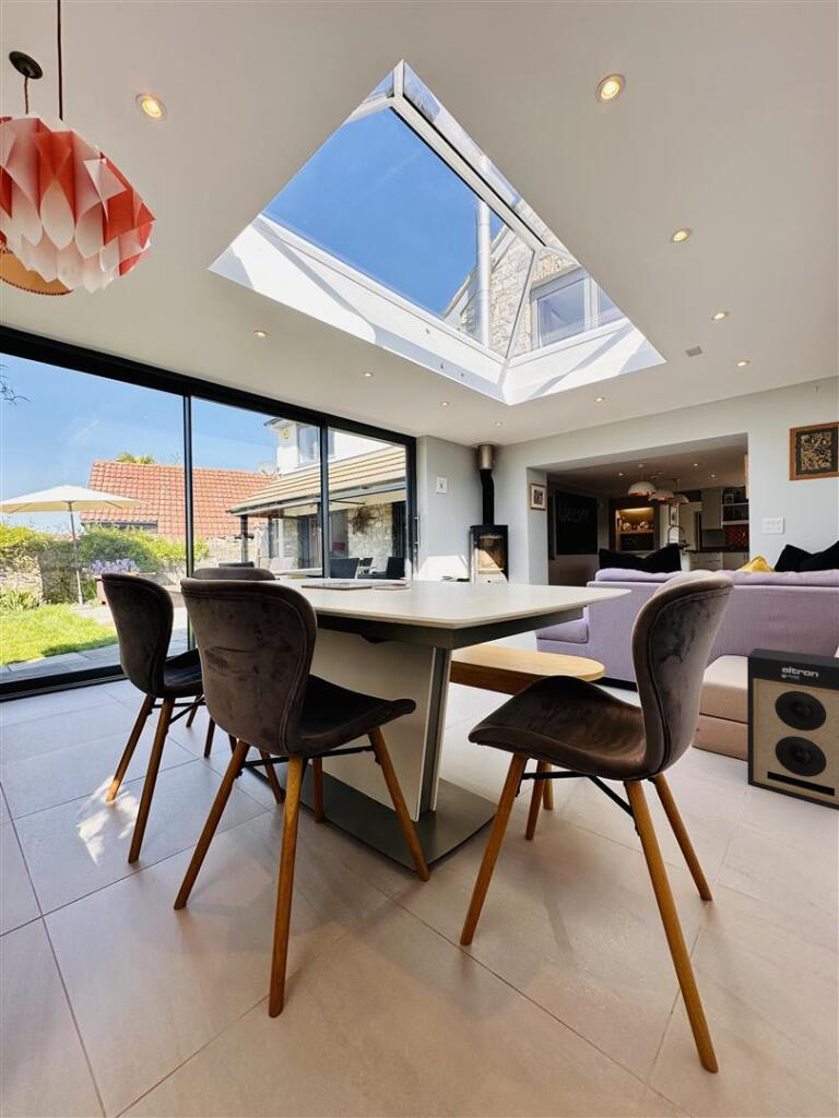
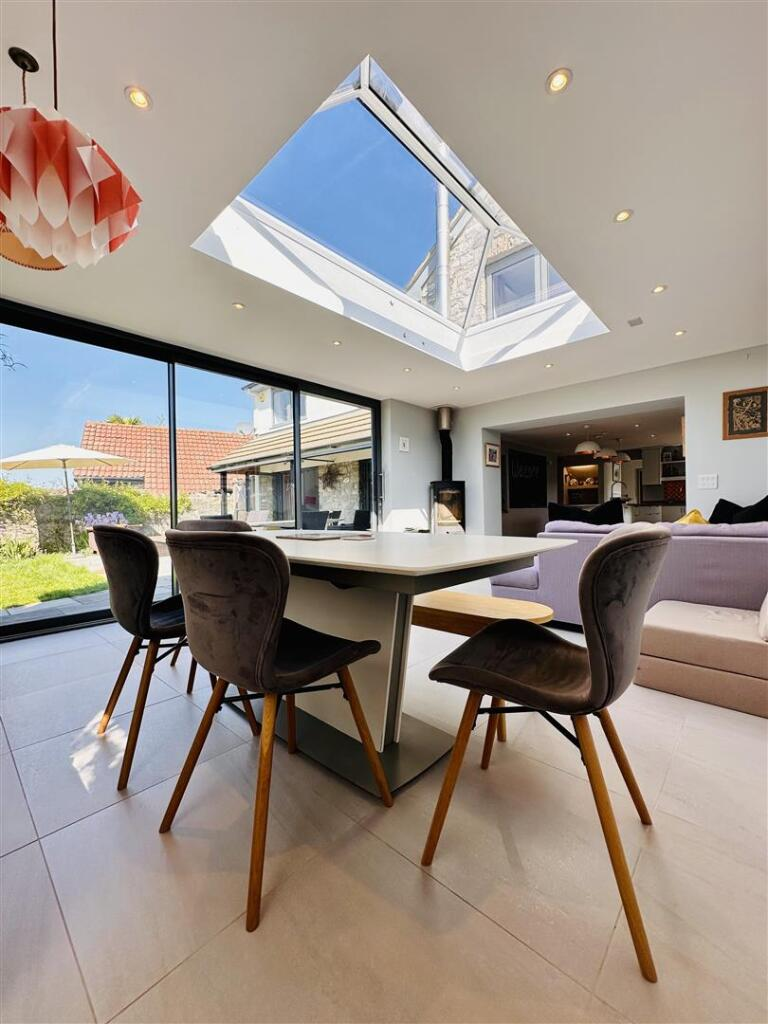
- speaker [746,647,839,811]
